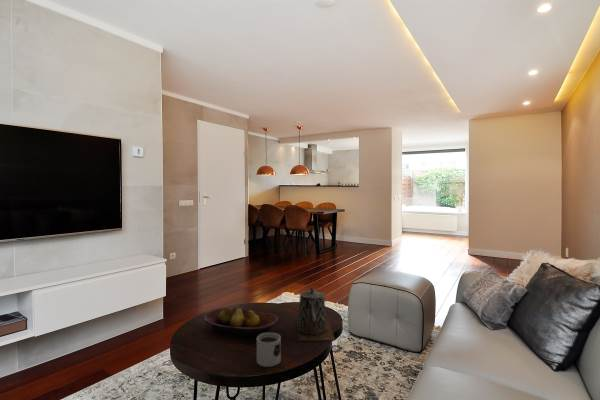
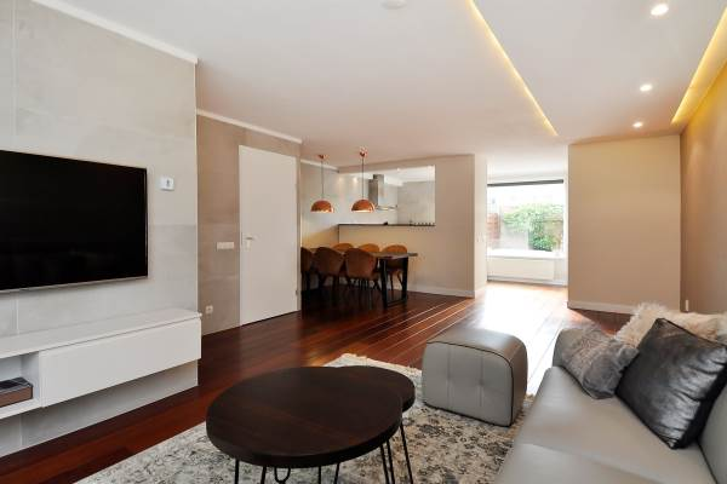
- mug [256,332,282,368]
- teapot [296,285,336,342]
- fruit bowl [202,306,279,337]
